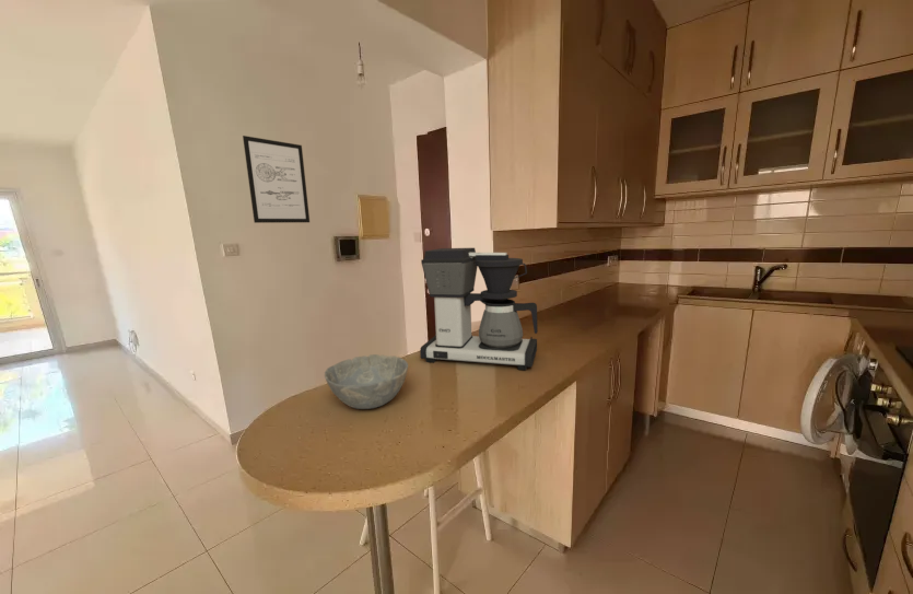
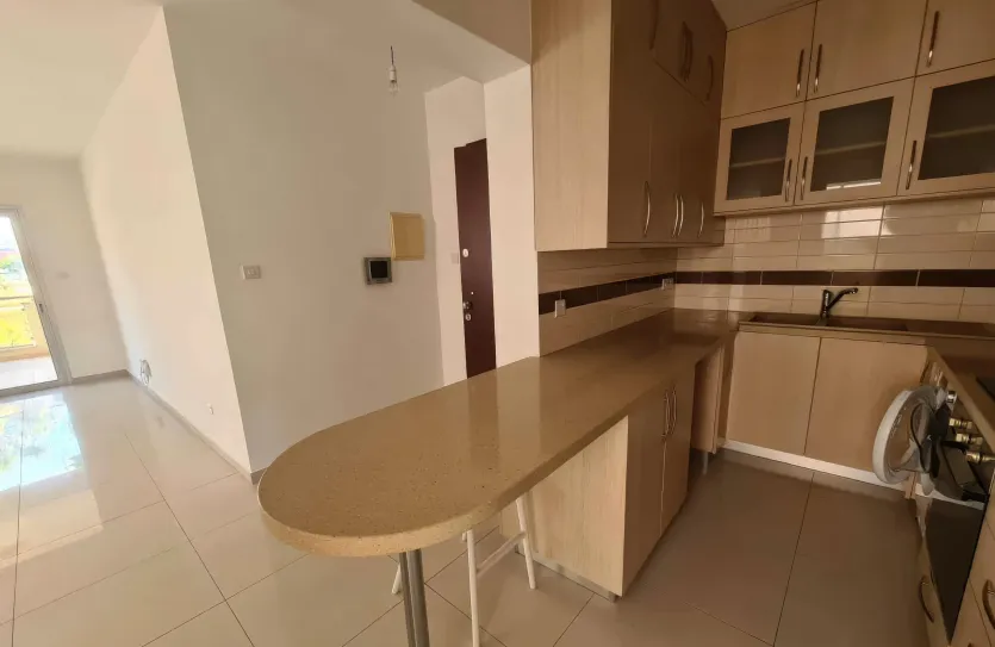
- wall art [242,135,311,224]
- bowl [324,353,409,410]
- coffee maker [419,247,539,371]
